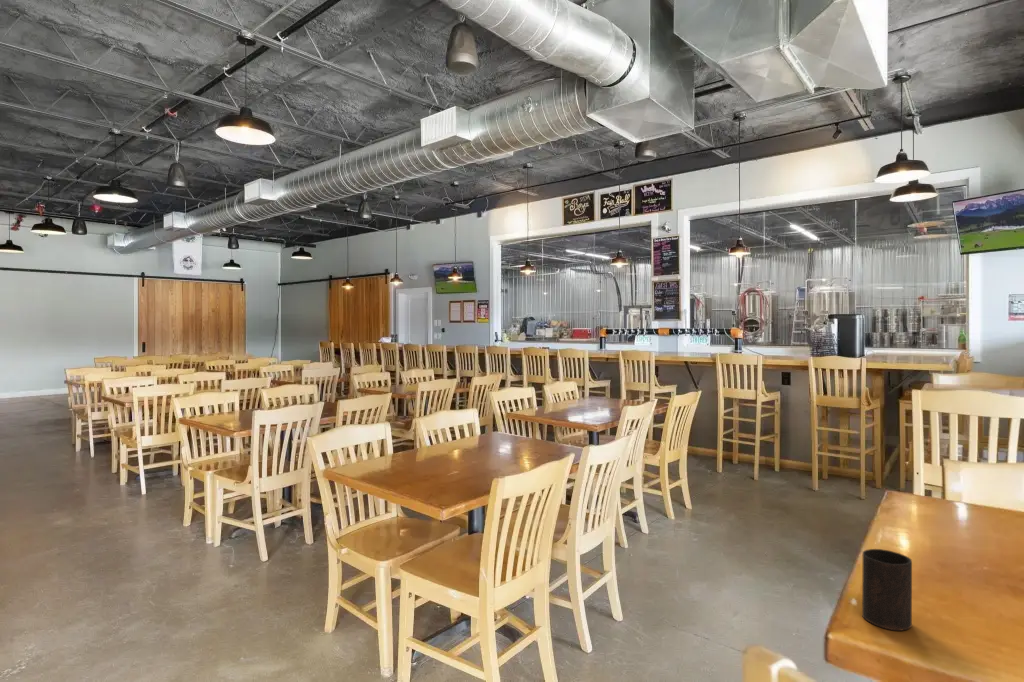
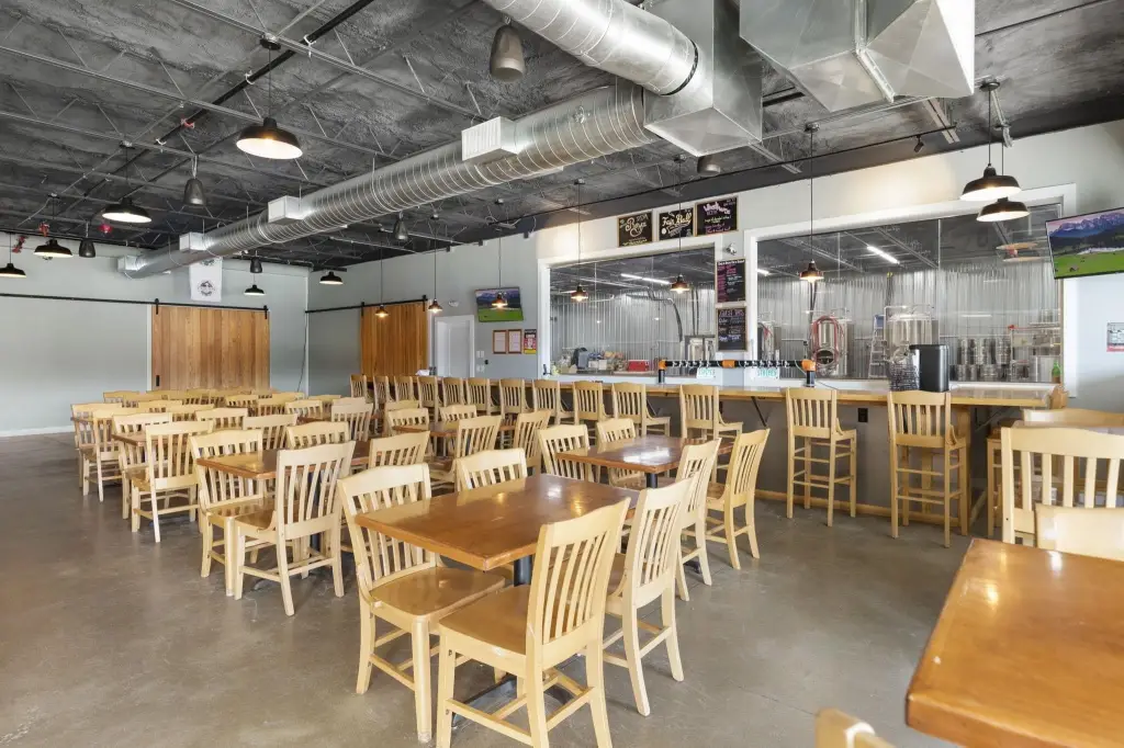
- cup [861,548,913,632]
